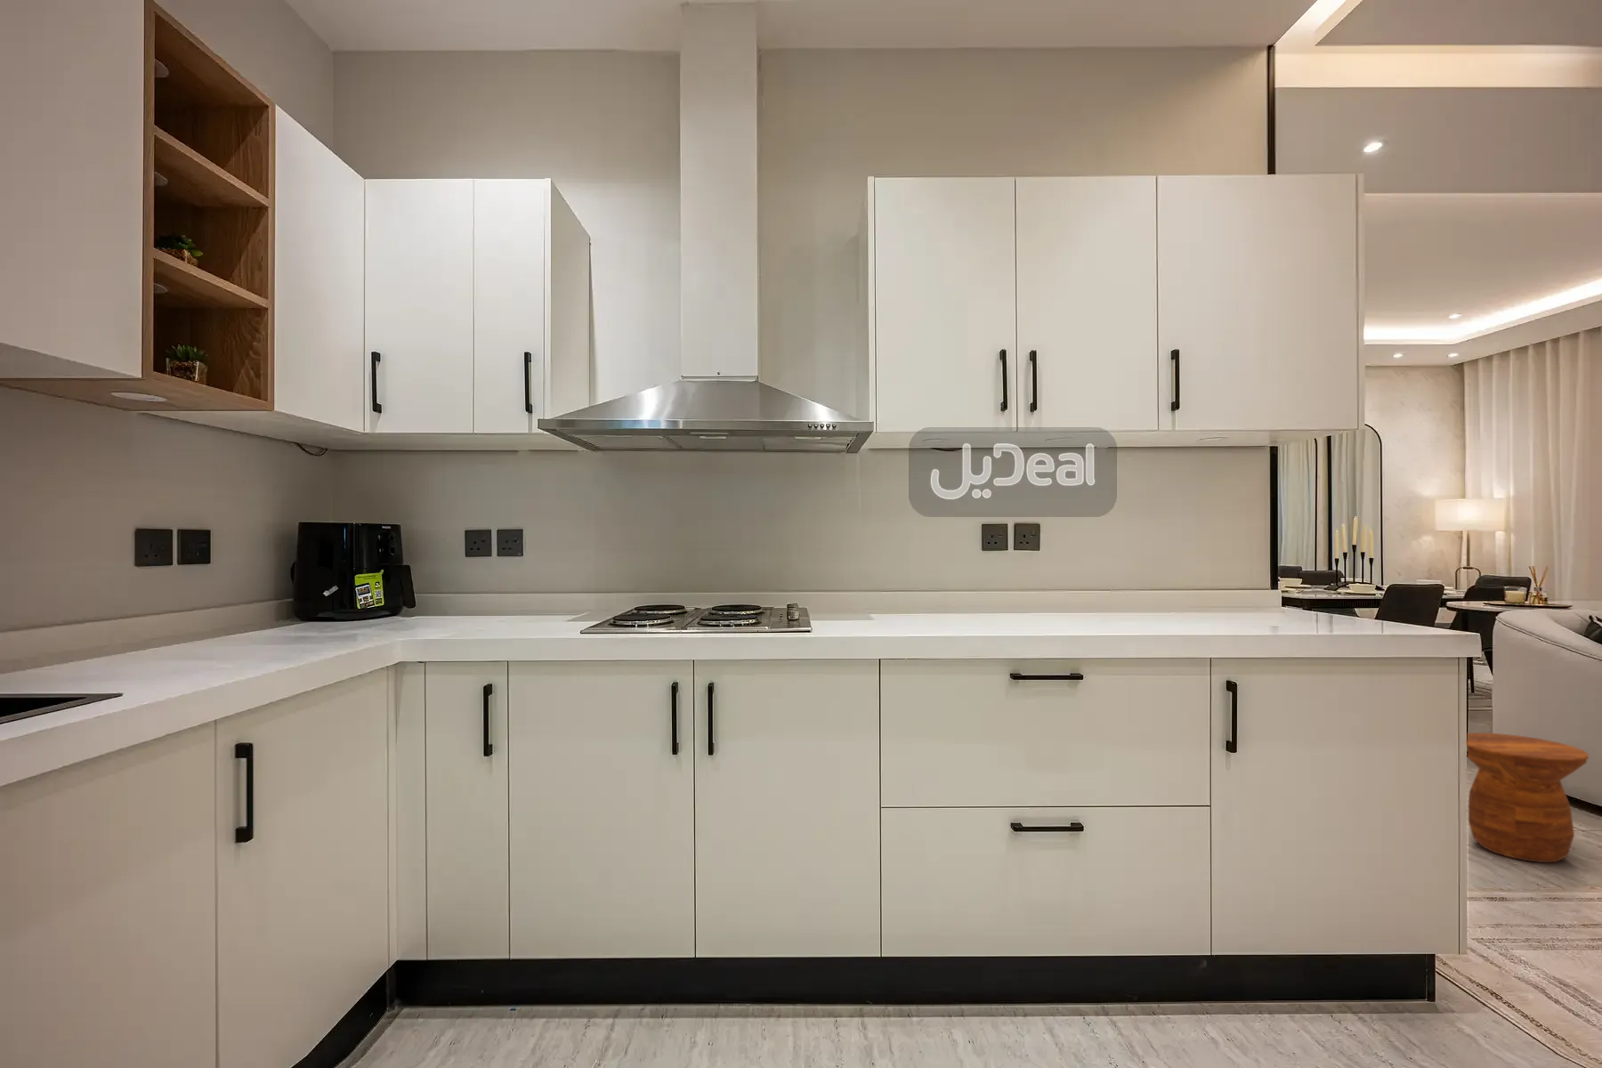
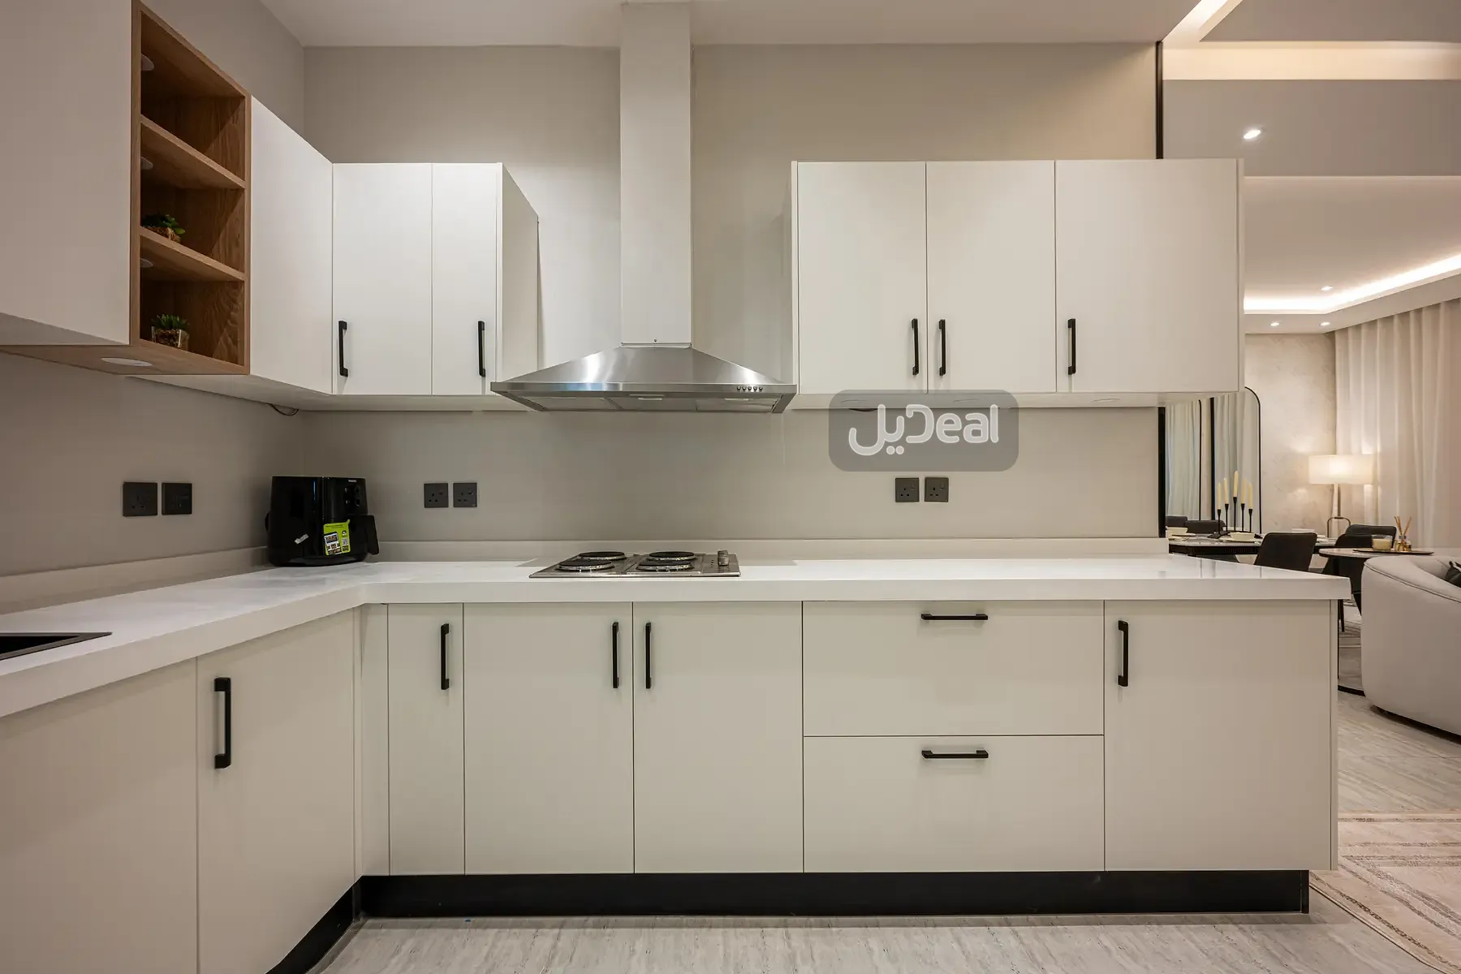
- side table [1466,732,1590,863]
